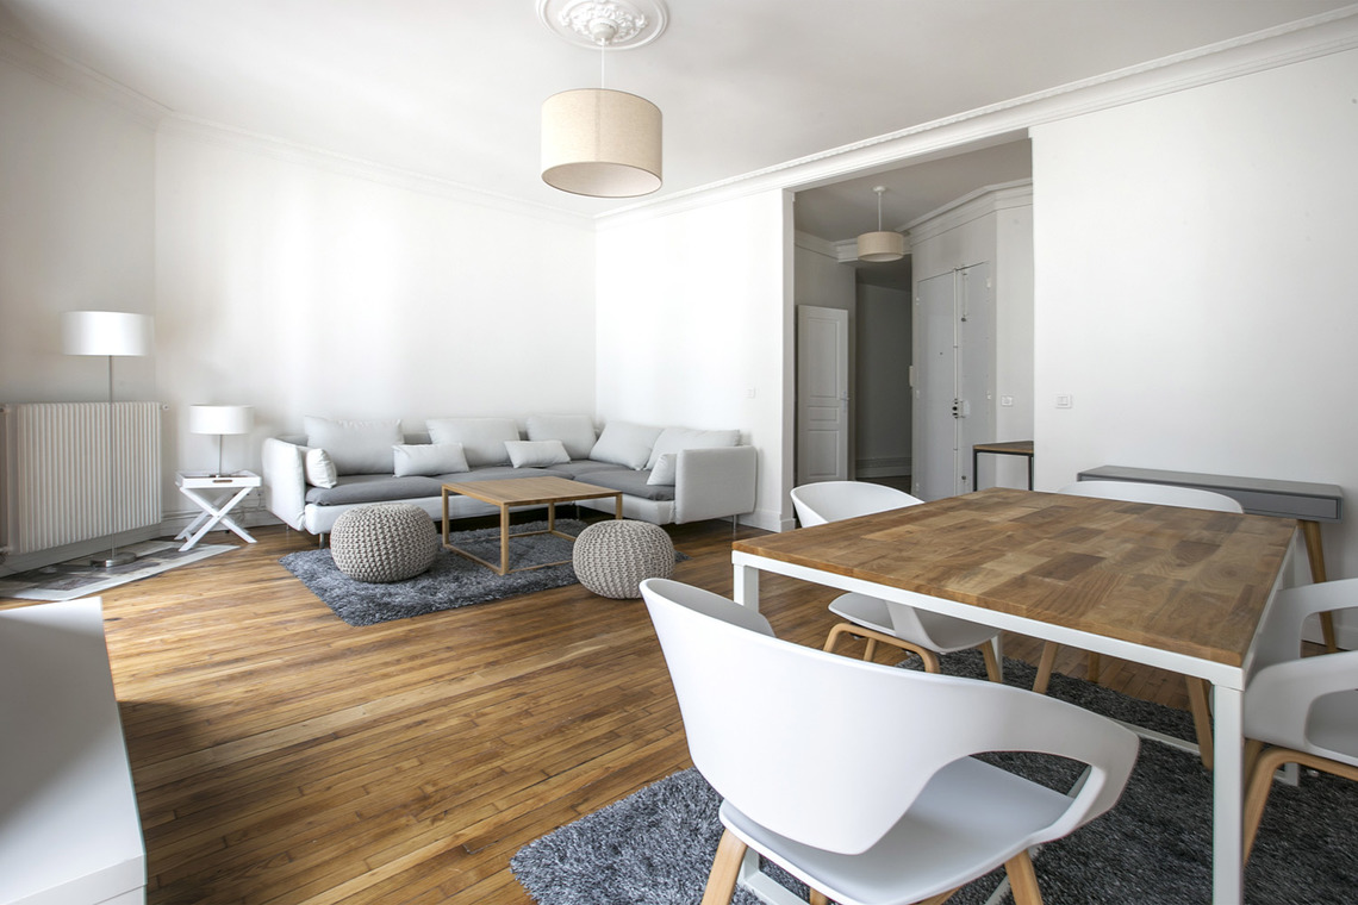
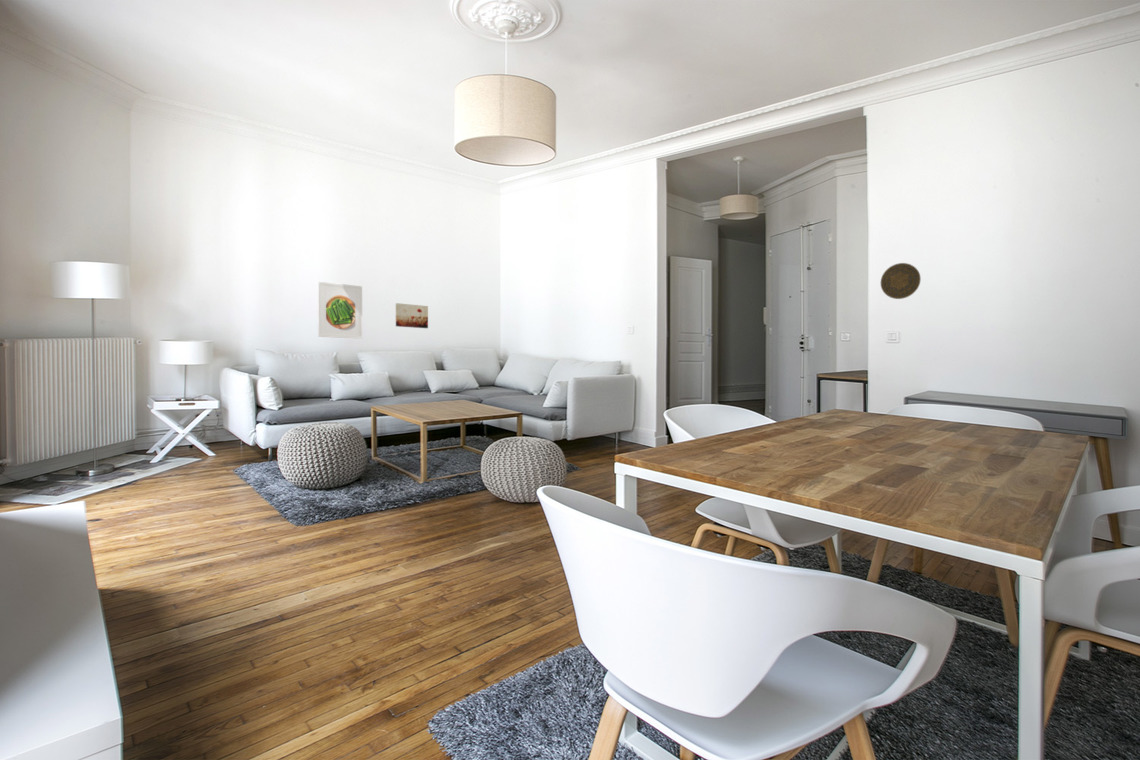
+ wall art [395,302,429,329]
+ decorative plate [880,262,922,300]
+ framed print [317,281,363,340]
